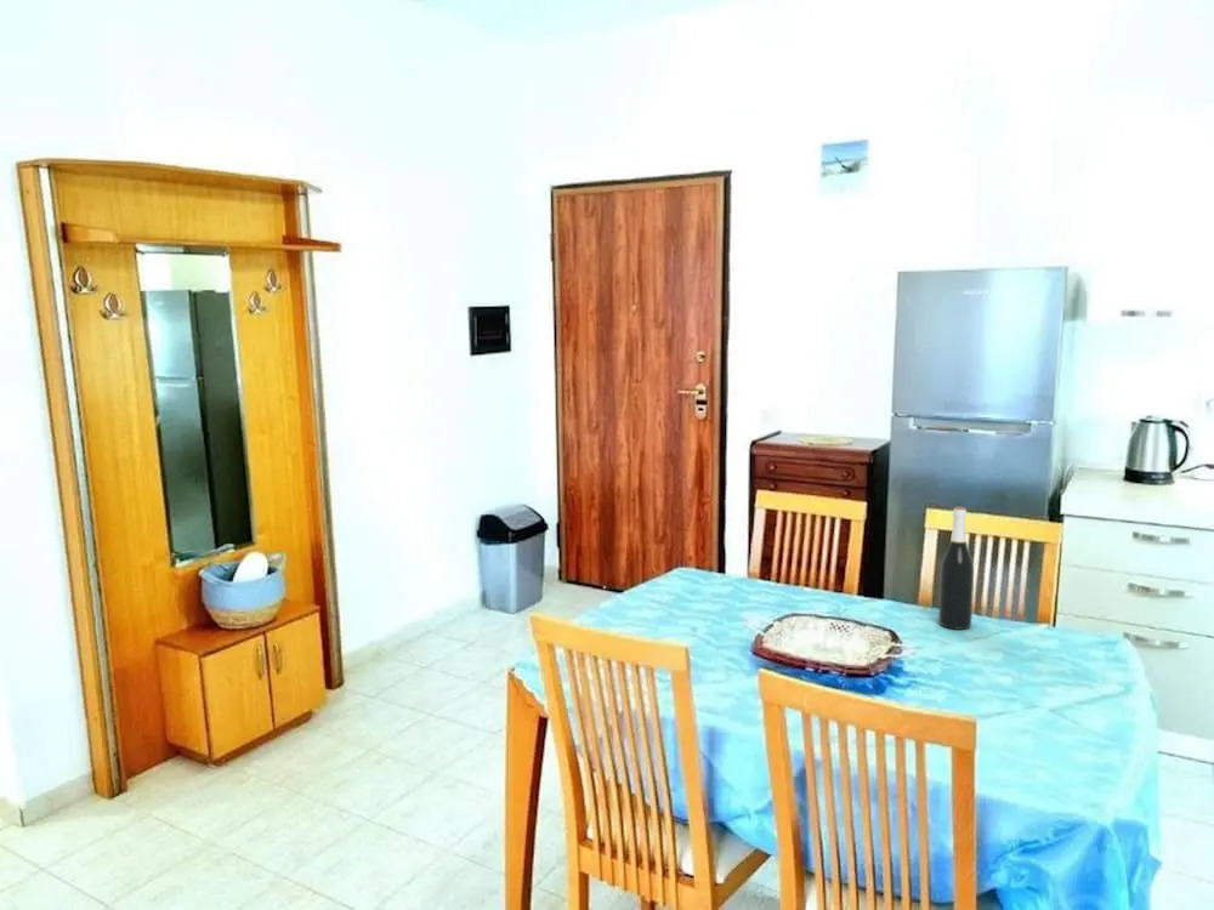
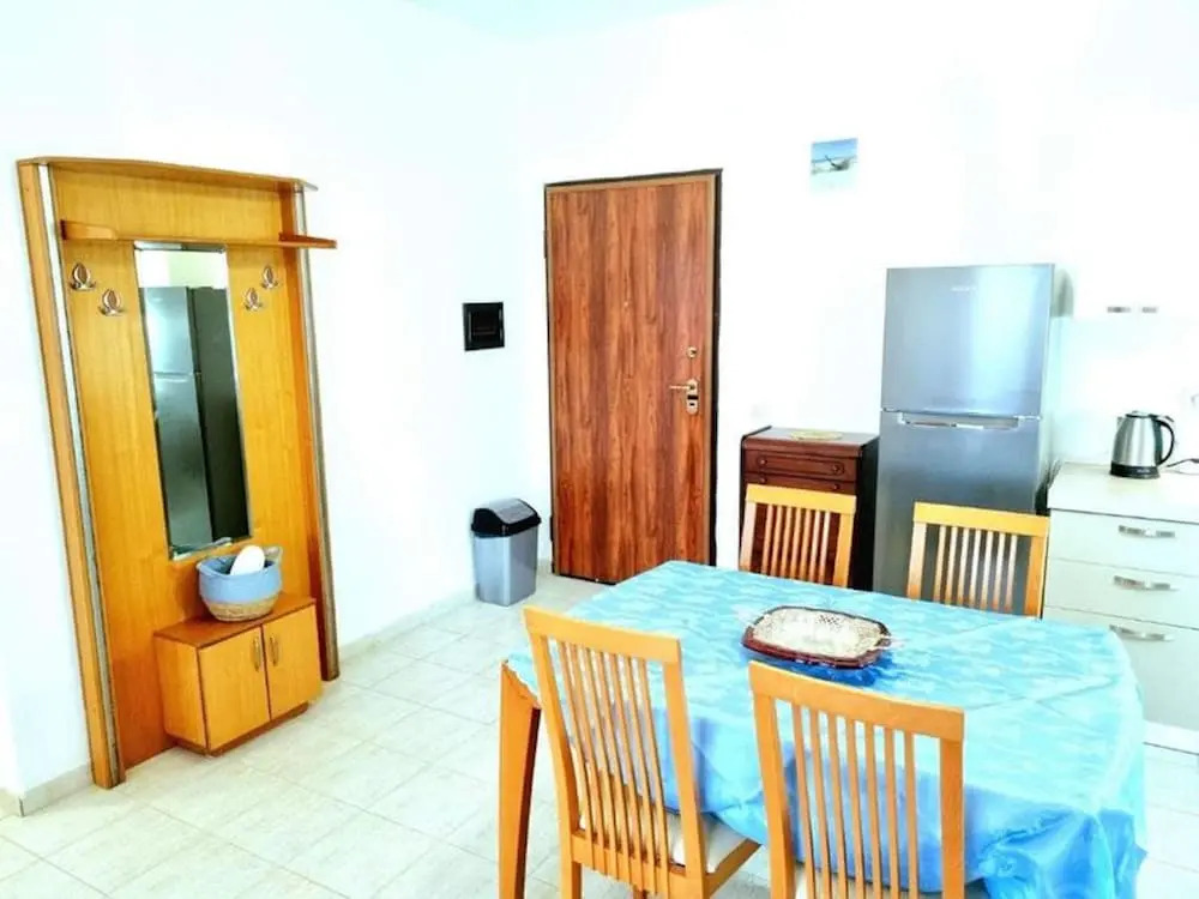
- wine bottle [937,506,975,631]
